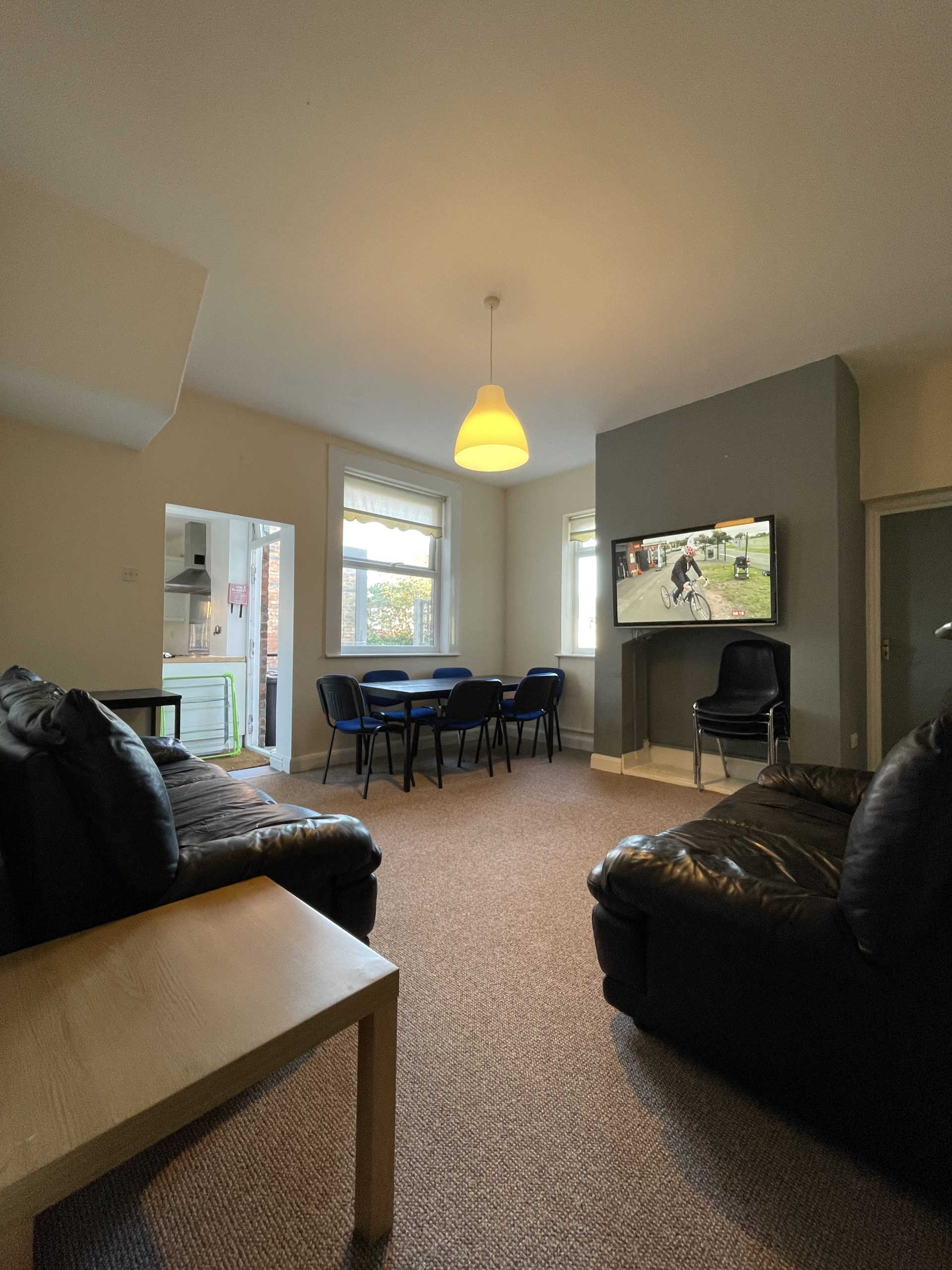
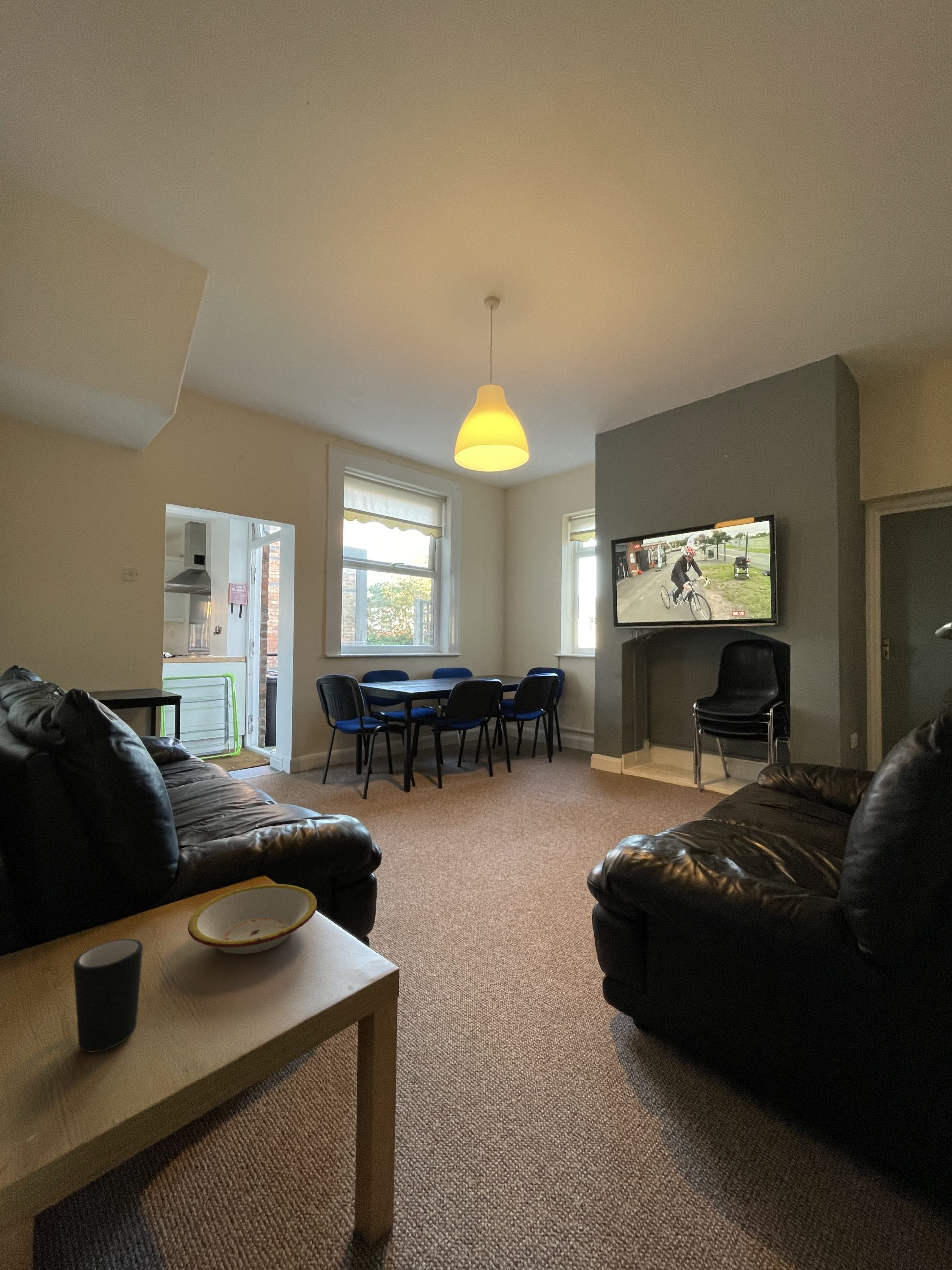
+ mug [73,938,143,1053]
+ bowl [187,884,317,955]
